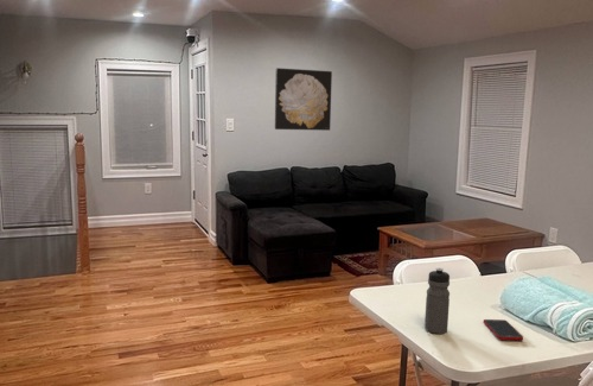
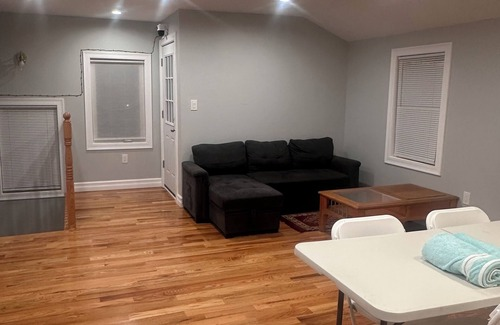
- water bottle [423,267,451,335]
- cell phone [483,318,524,341]
- wall art [274,67,333,132]
